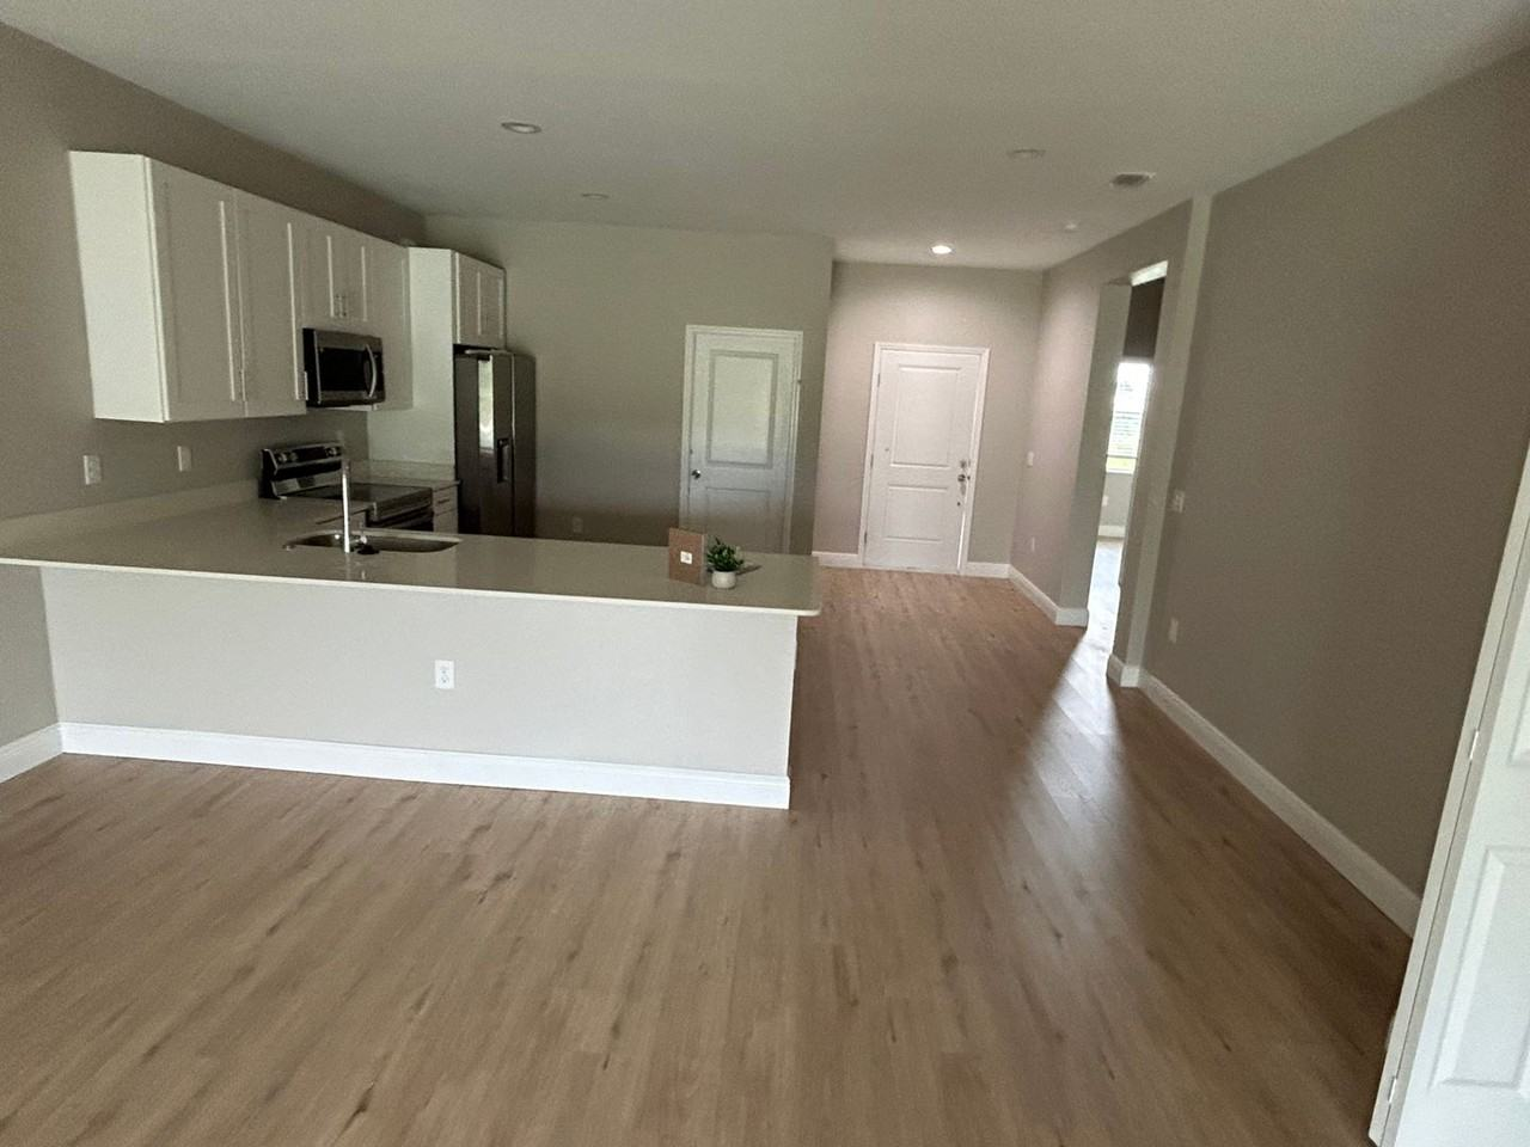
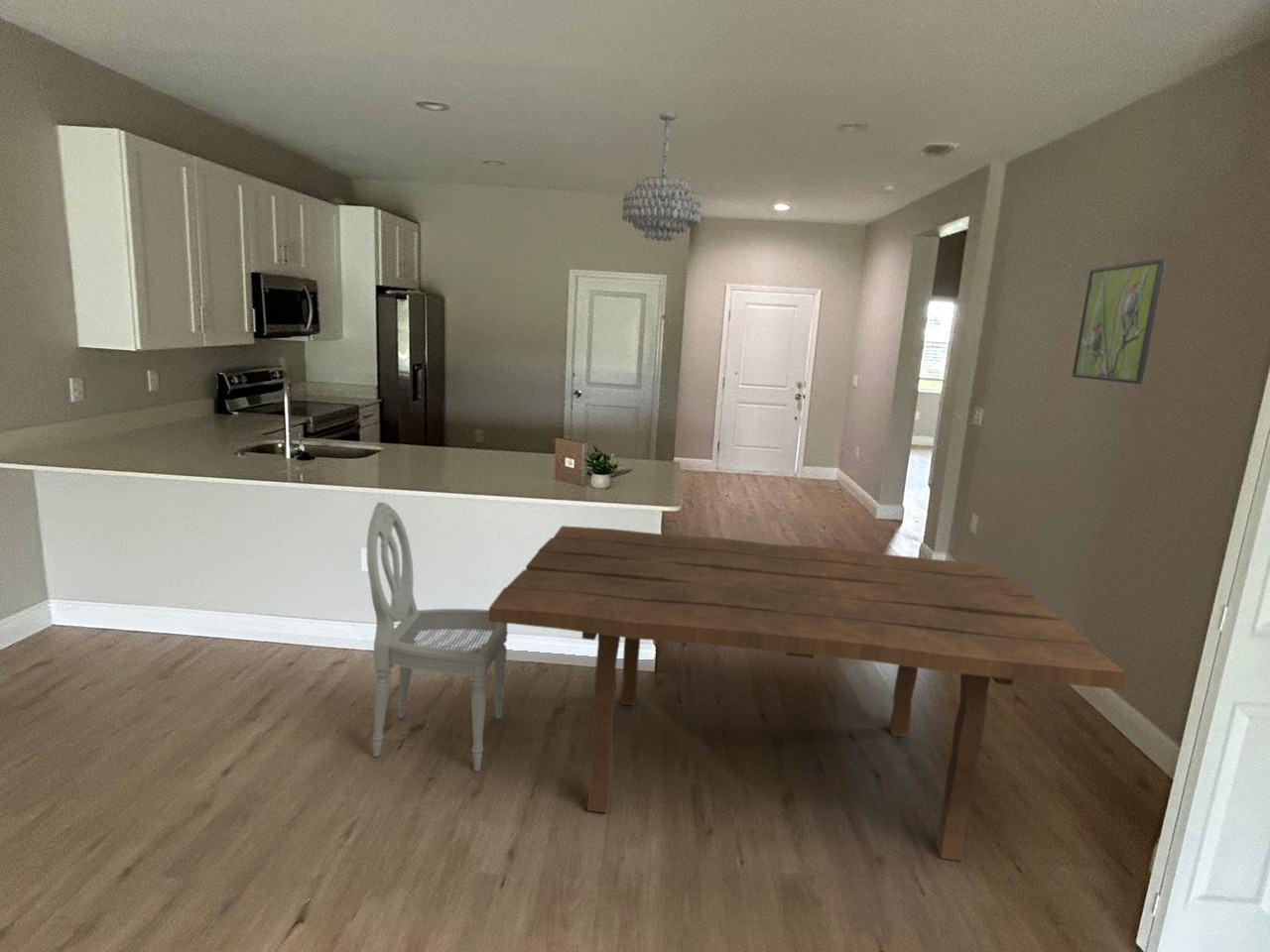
+ chandelier [621,112,703,242]
+ dining table [488,525,1127,862]
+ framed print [1072,258,1167,385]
+ dining chair [366,501,509,773]
